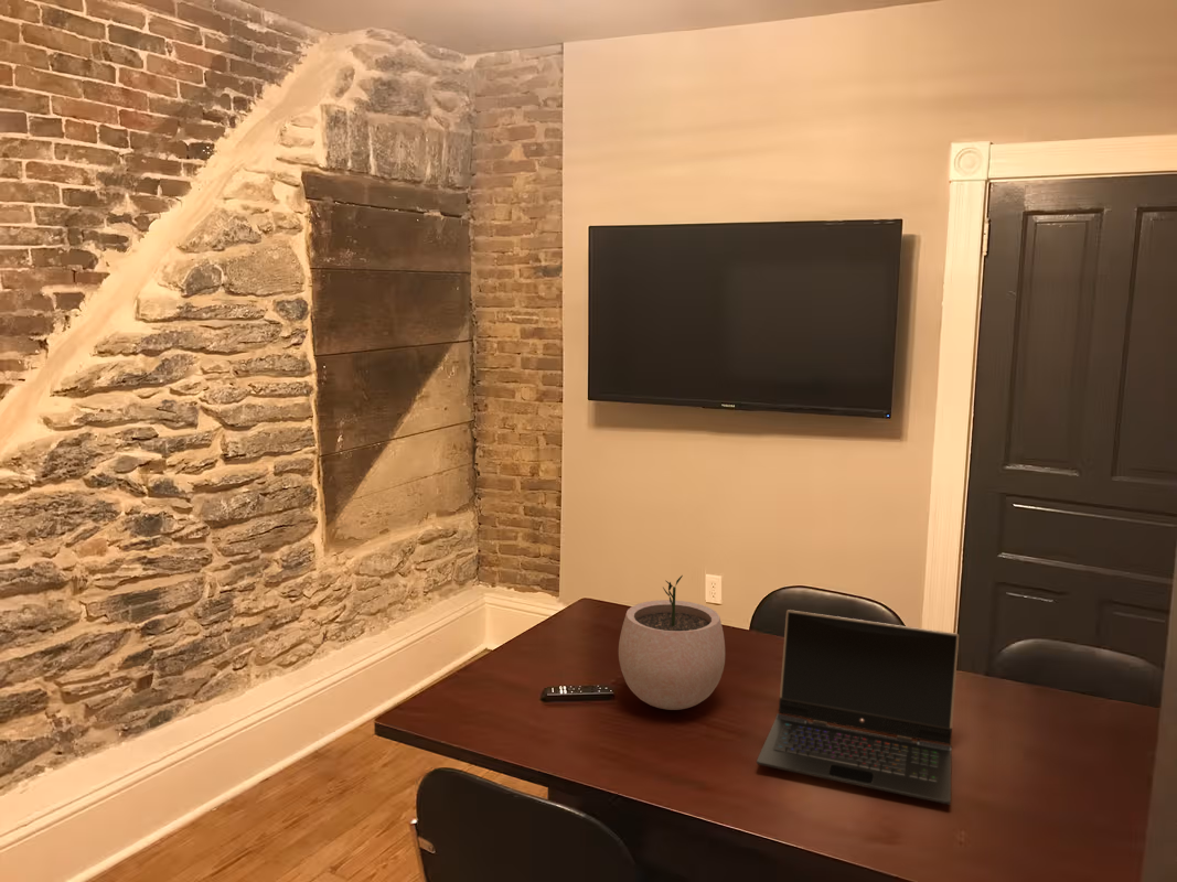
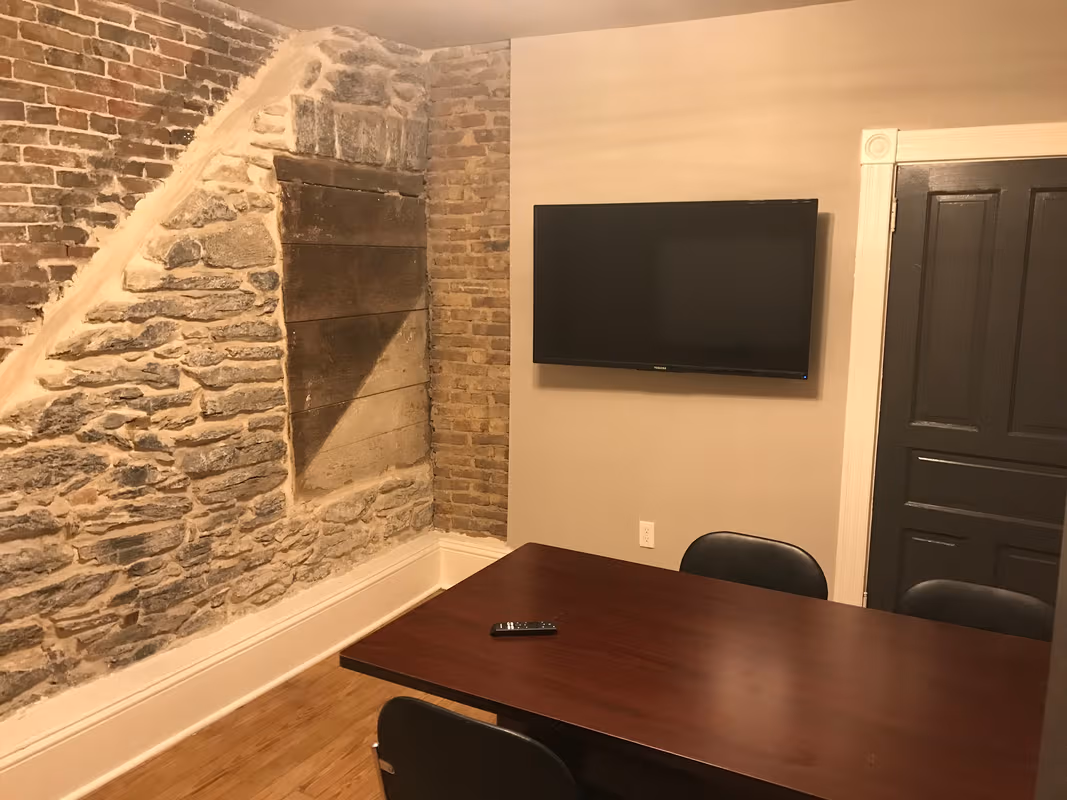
- plant pot [618,573,726,711]
- laptop computer [756,609,960,805]
